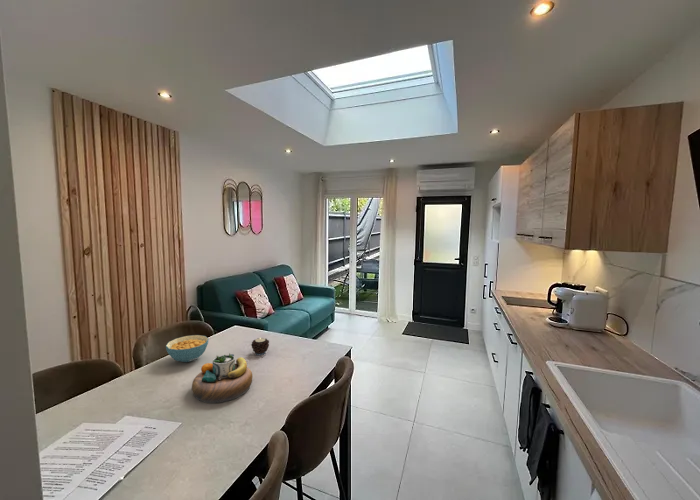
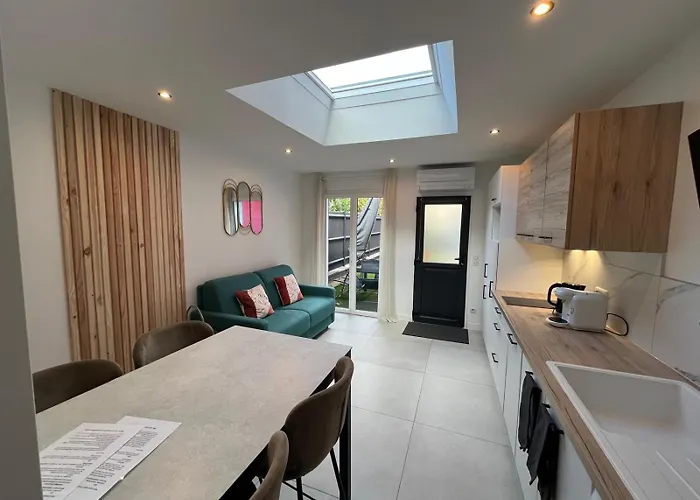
- candle [250,337,270,356]
- cereal bowl [165,334,209,363]
- decorative bowl [191,352,253,404]
